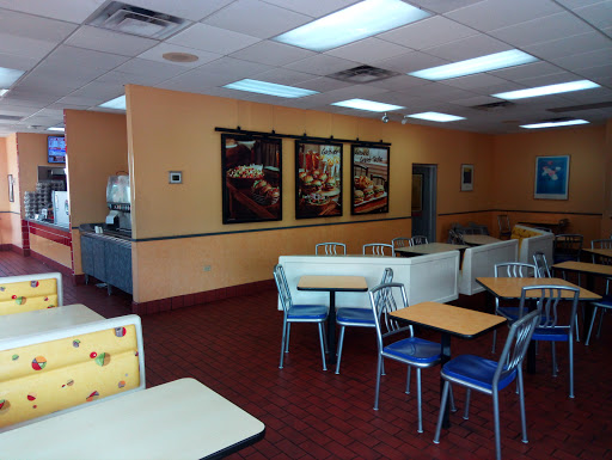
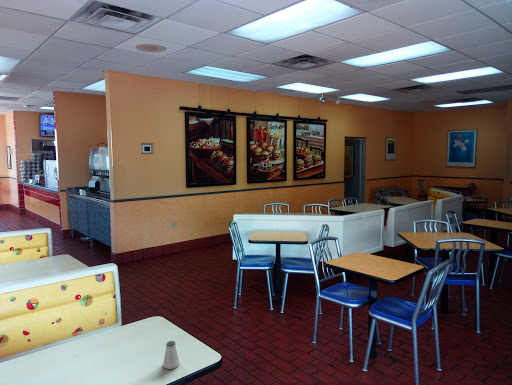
+ saltshaker [162,340,181,370]
